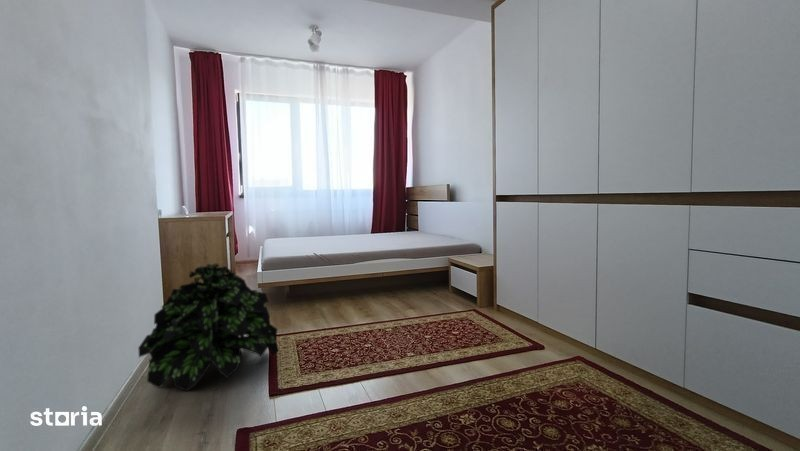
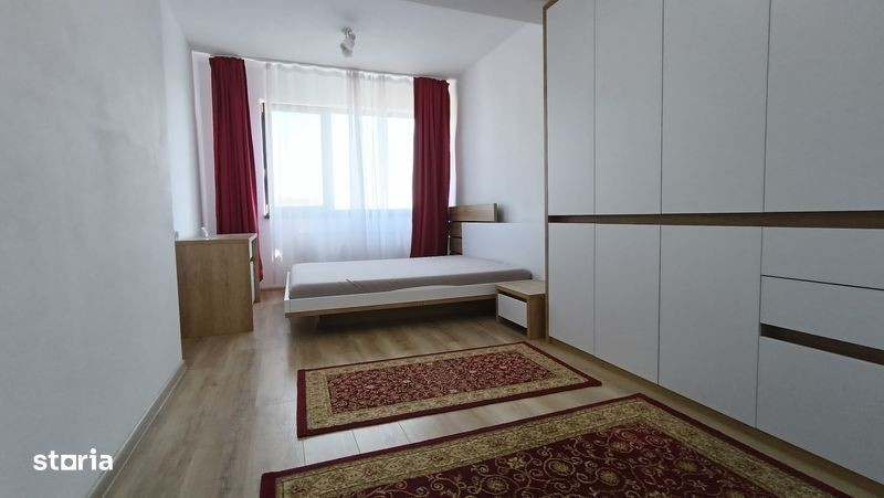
- potted plant [137,262,280,392]
